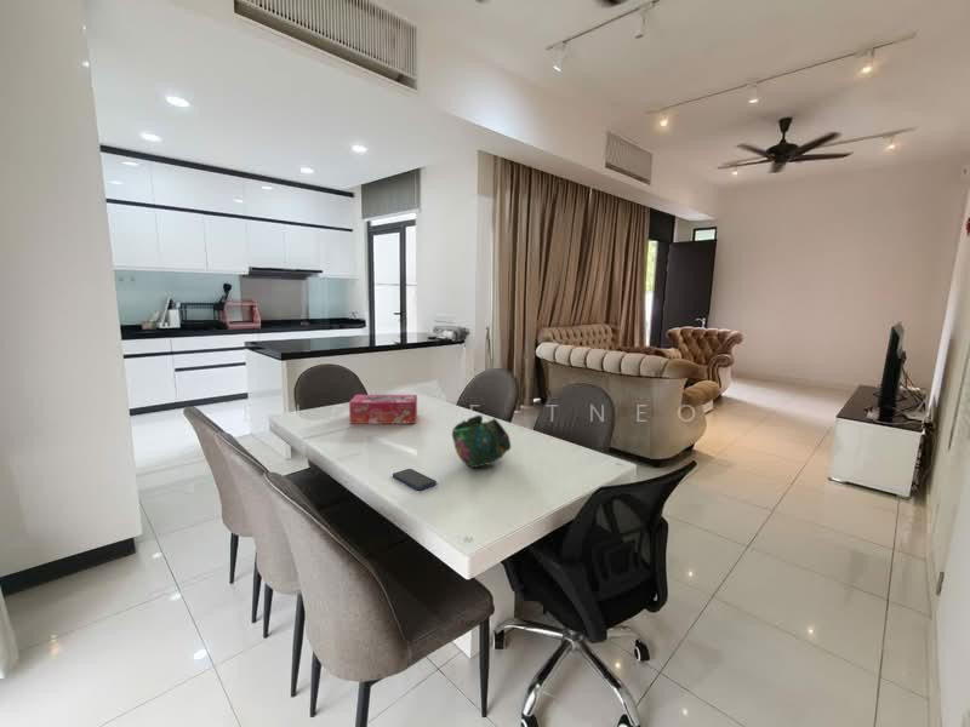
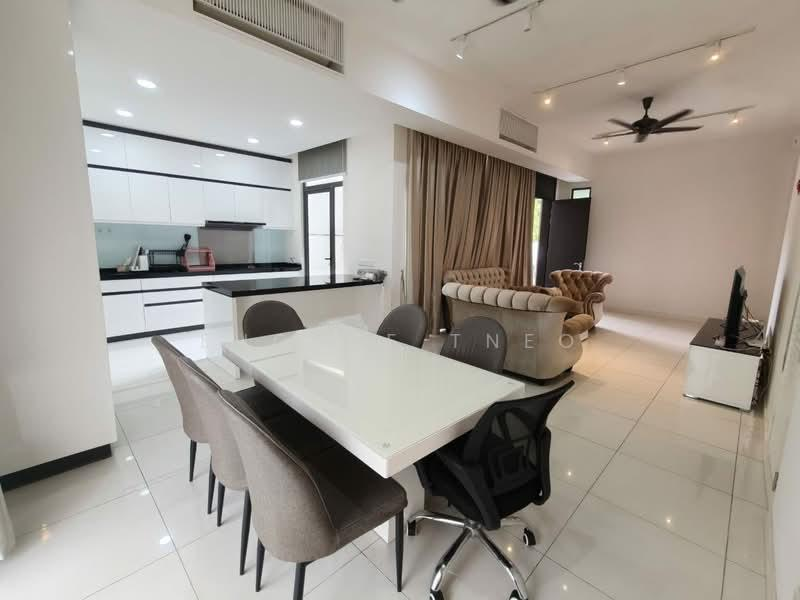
- smartphone [392,468,438,491]
- decorative bowl [451,414,512,469]
- tissue box [348,394,418,425]
